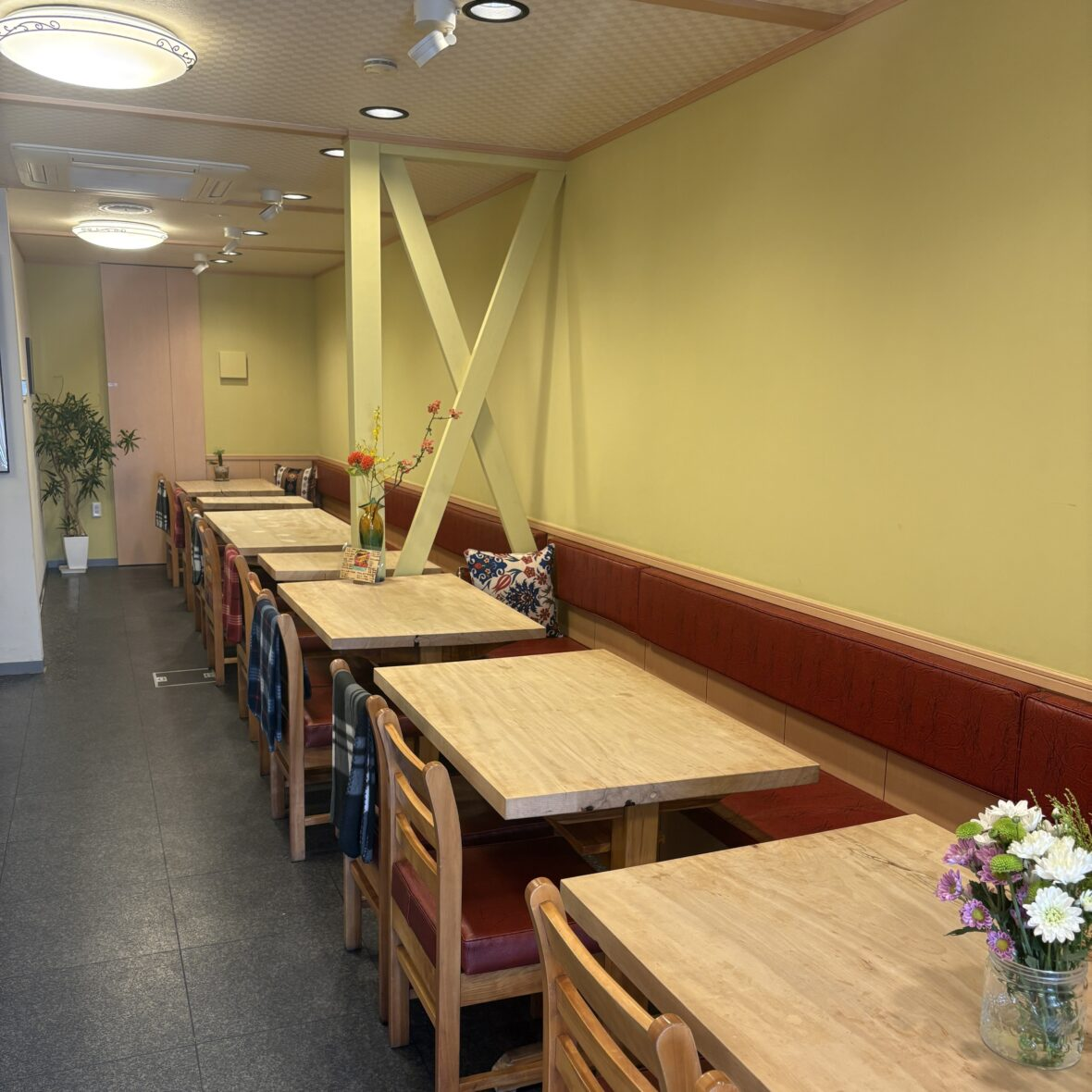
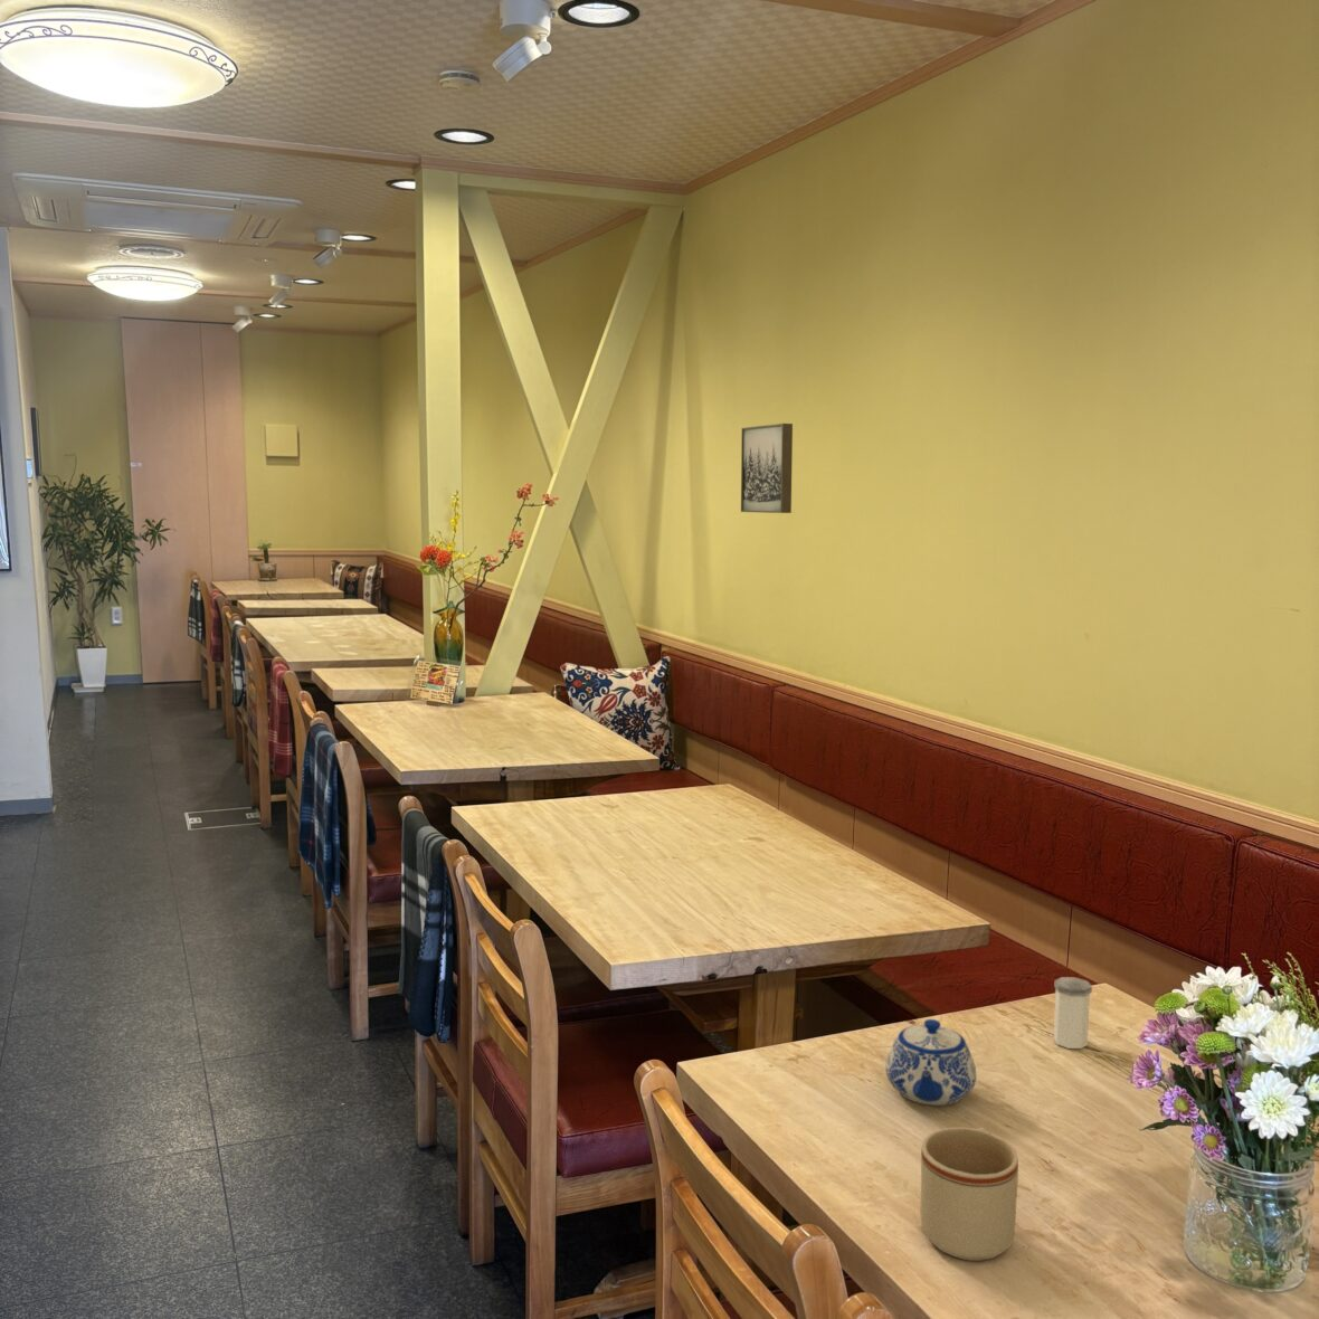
+ teapot [884,1018,977,1106]
+ wall art [740,423,794,515]
+ mug [920,1127,1019,1262]
+ salt shaker [1053,976,1093,1050]
